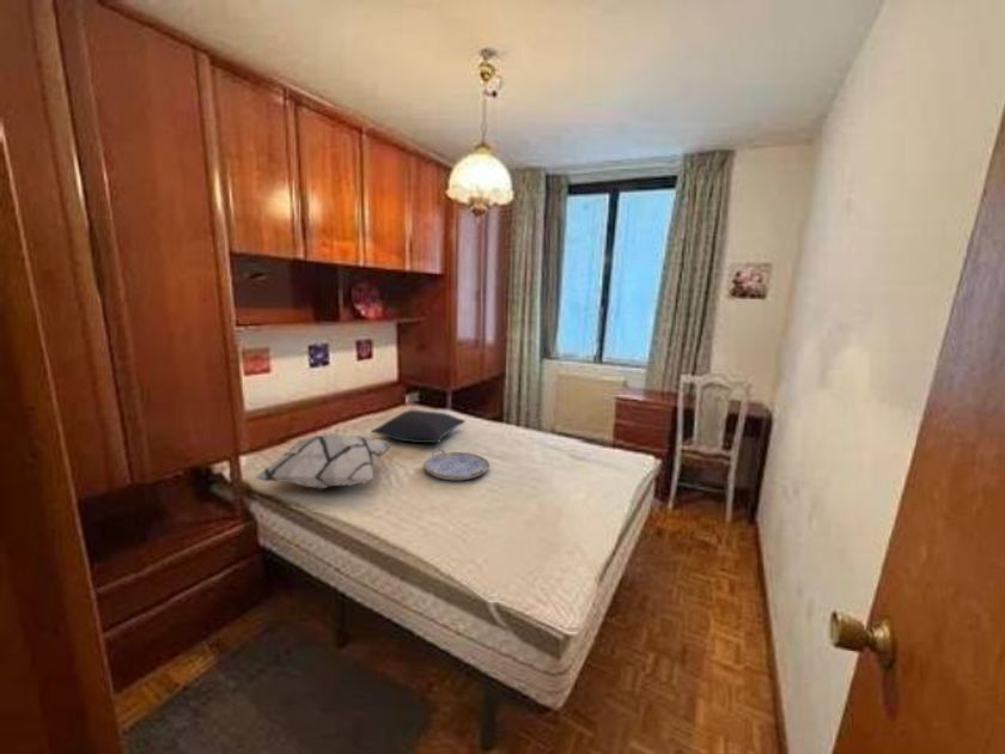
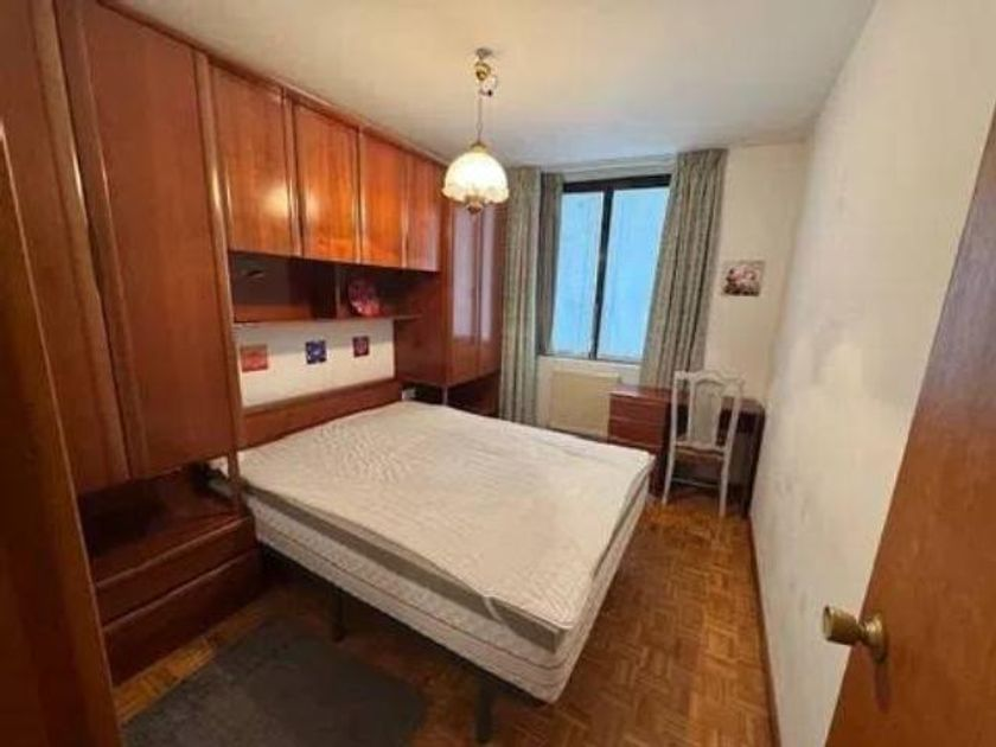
- pillow [370,409,467,444]
- decorative pillow [252,432,394,490]
- serving tray [422,448,491,481]
